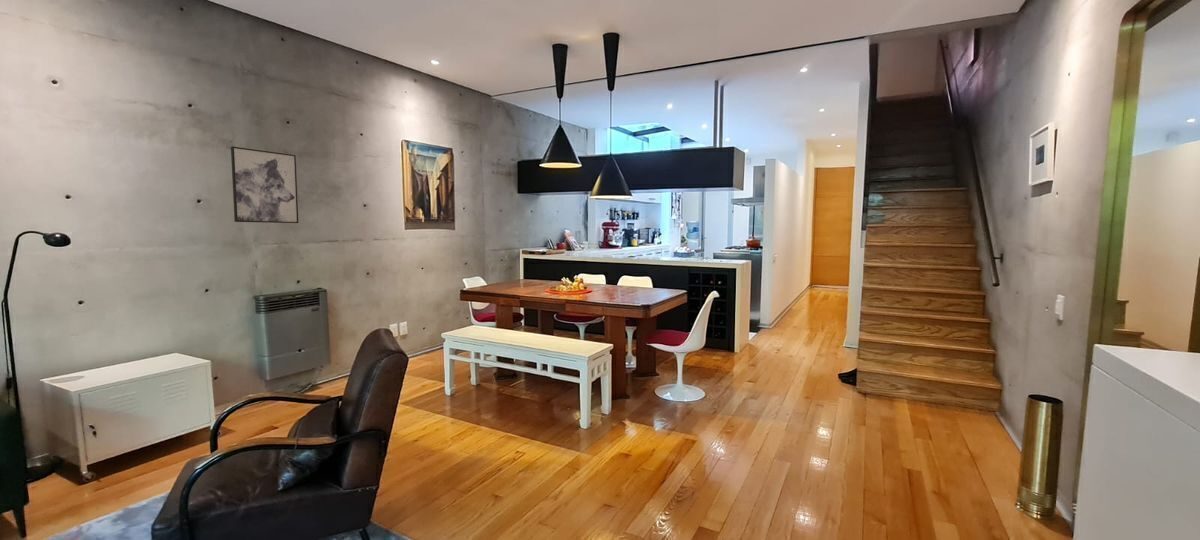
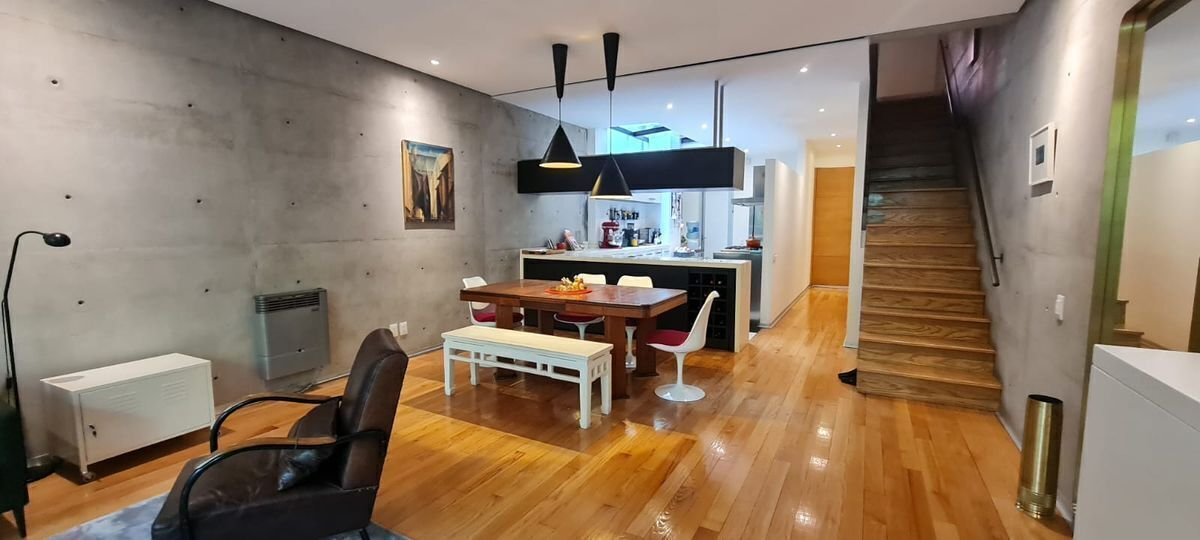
- wall art [230,145,300,224]
